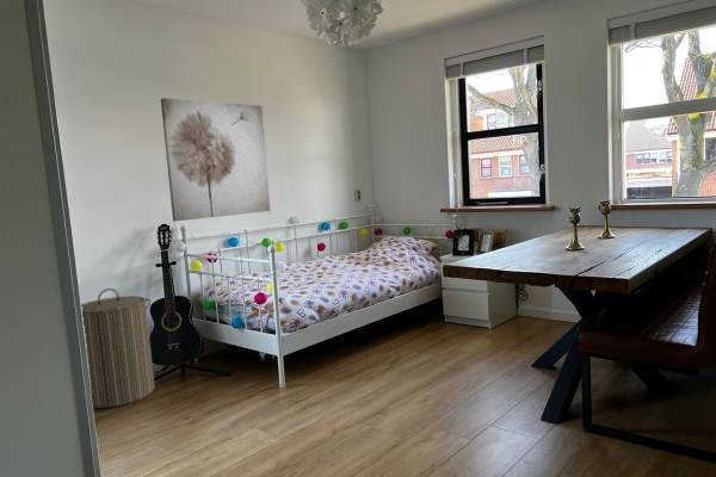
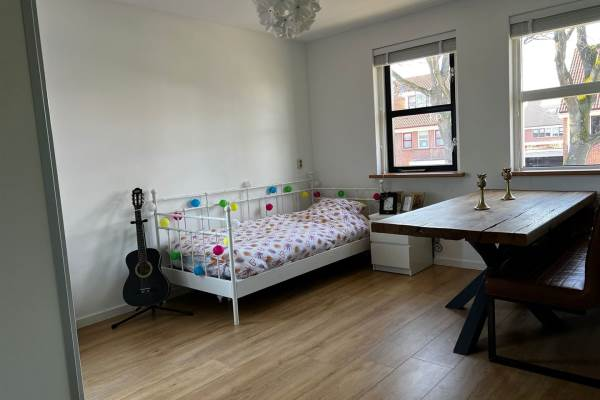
- laundry hamper [80,287,156,409]
- wall art [160,97,271,222]
